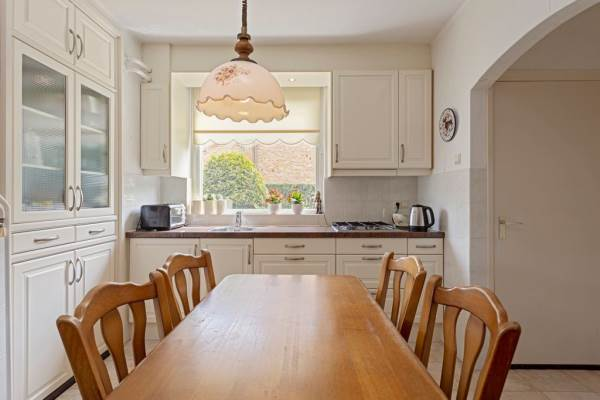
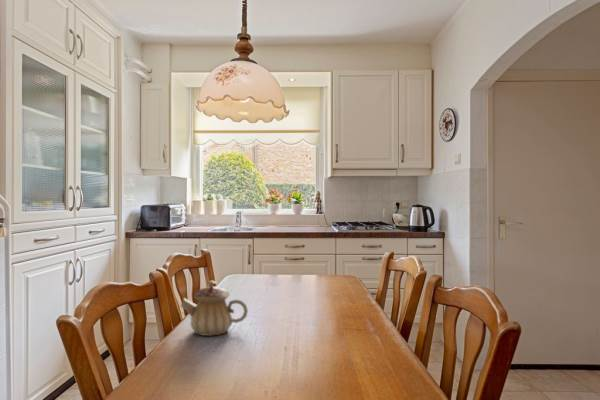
+ teapot [180,279,249,337]
